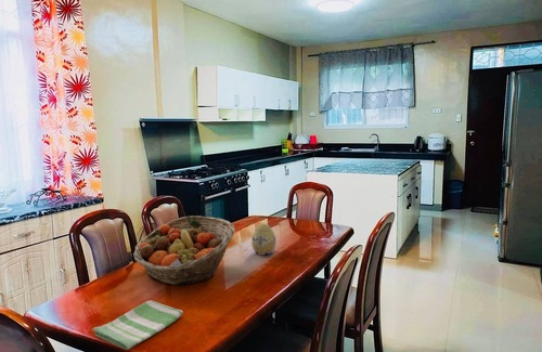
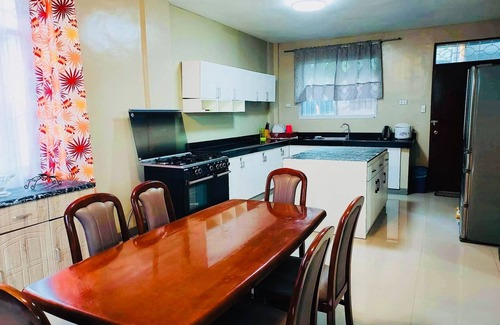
- decorative egg [250,222,276,256]
- fruit basket [132,216,236,286]
- dish towel [91,299,184,351]
